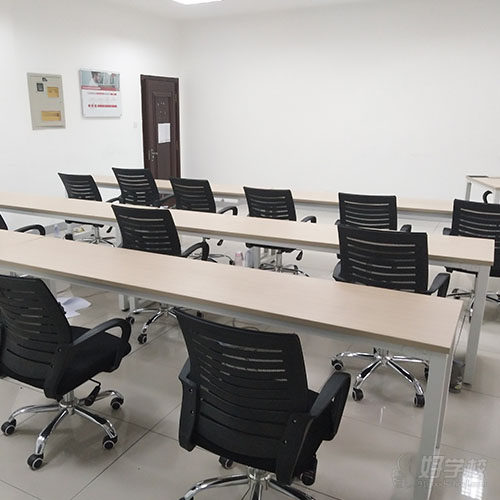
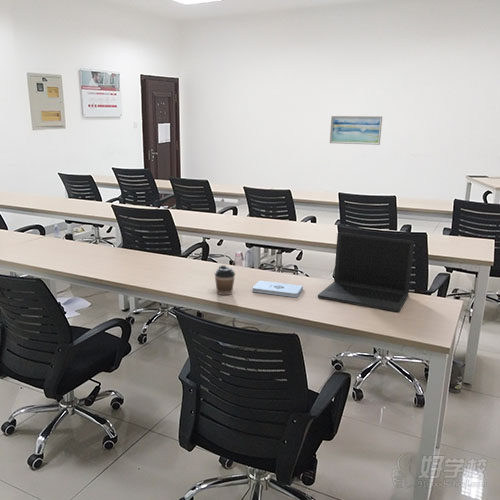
+ laptop [317,231,415,313]
+ notepad [251,280,304,298]
+ wall art [329,115,383,146]
+ coffee cup [214,264,236,296]
